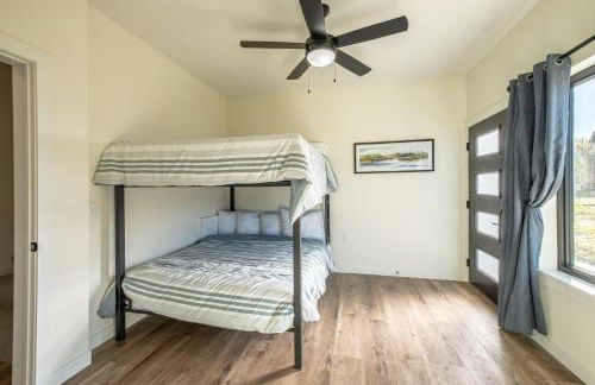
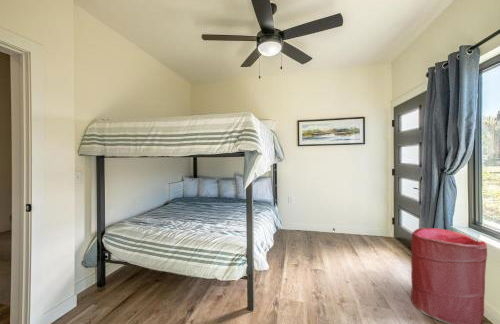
+ laundry hamper [410,227,488,324]
